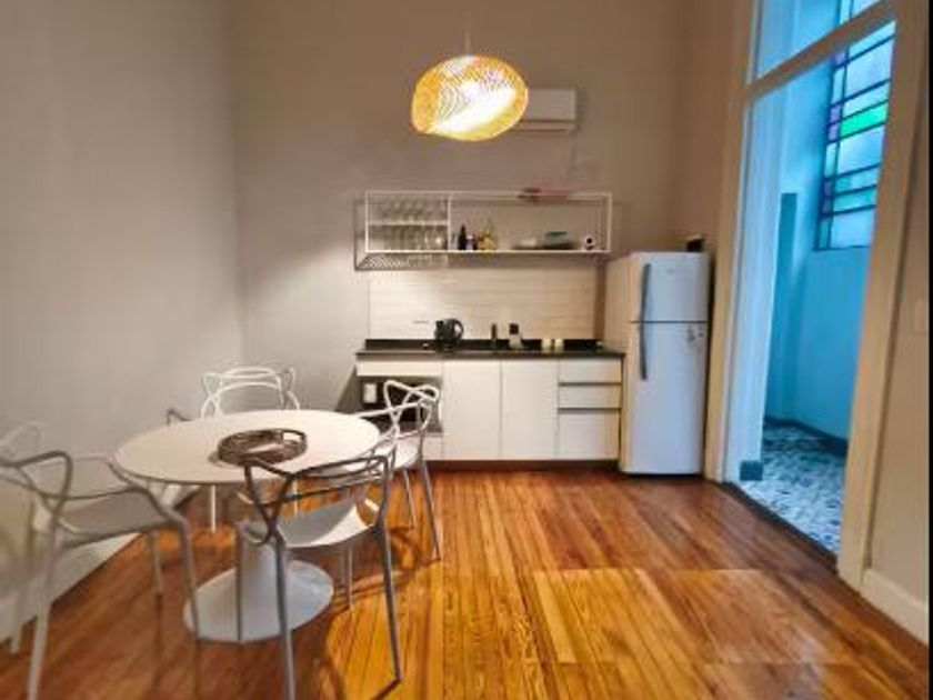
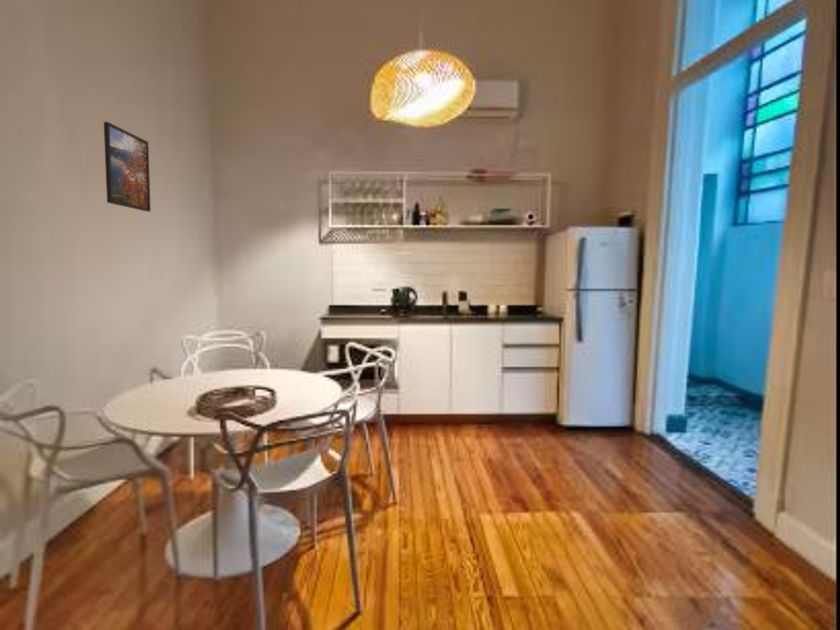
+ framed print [103,121,152,213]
